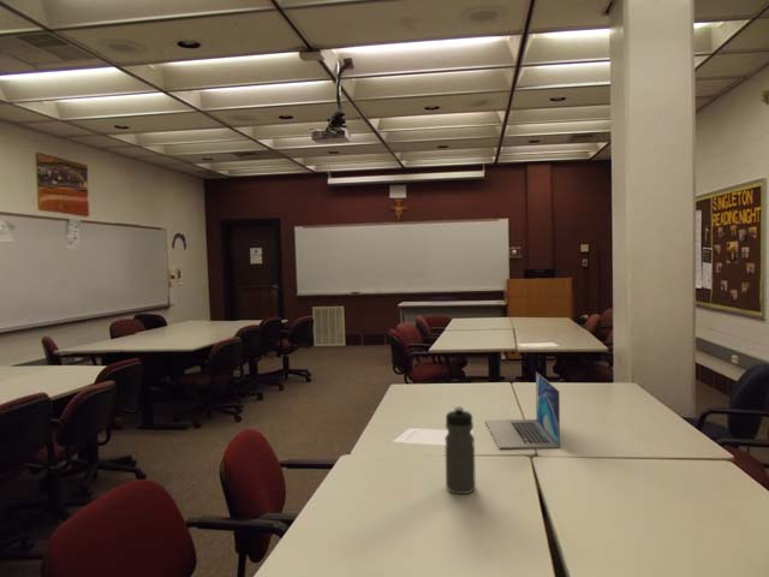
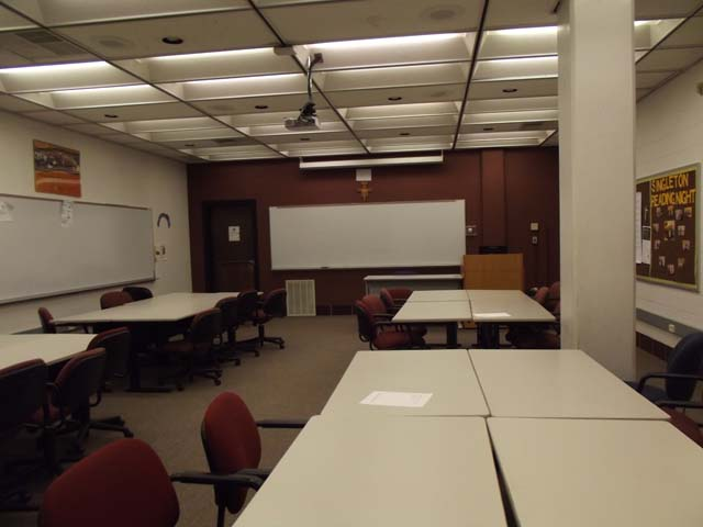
- water bottle [443,405,477,495]
- laptop [484,371,561,450]
